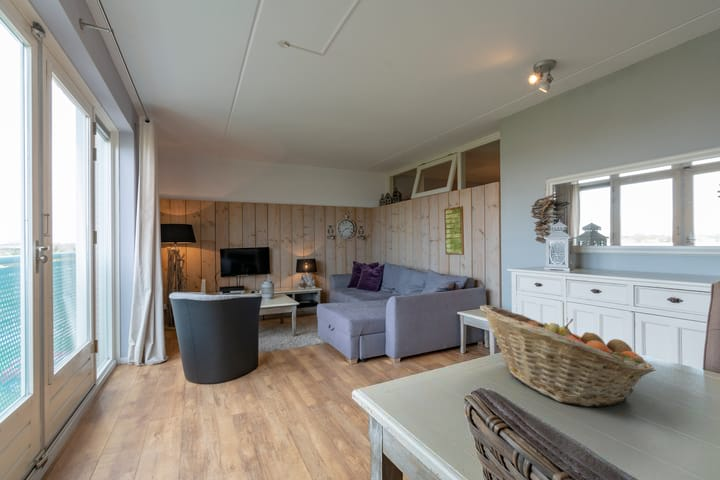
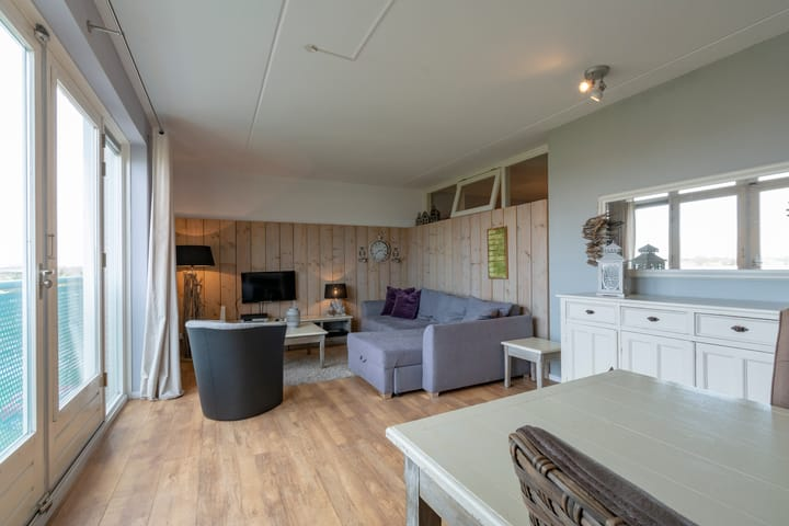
- fruit basket [479,304,656,408]
